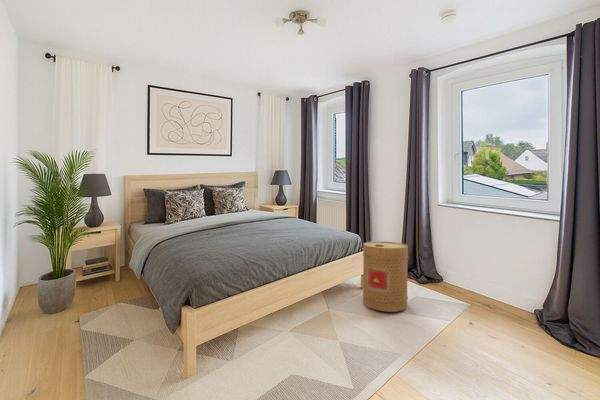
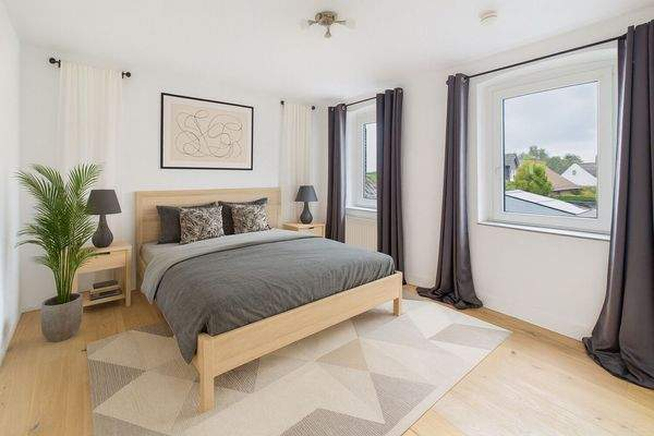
- basket [362,240,409,313]
